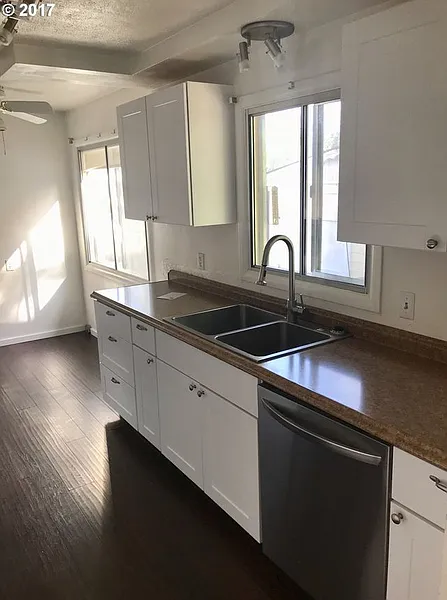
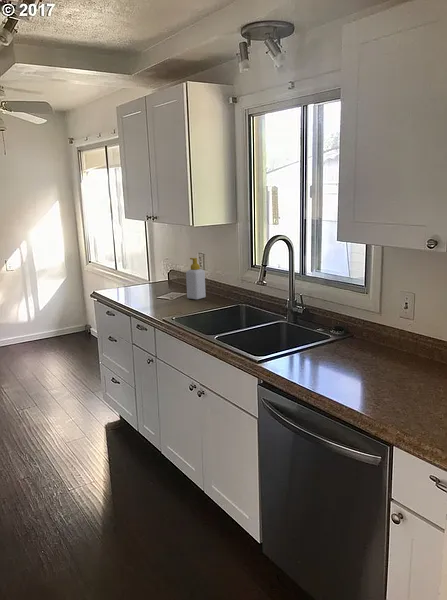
+ soap bottle [185,257,207,300]
